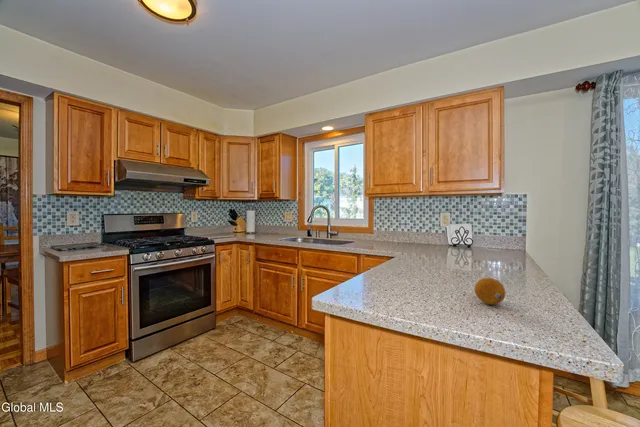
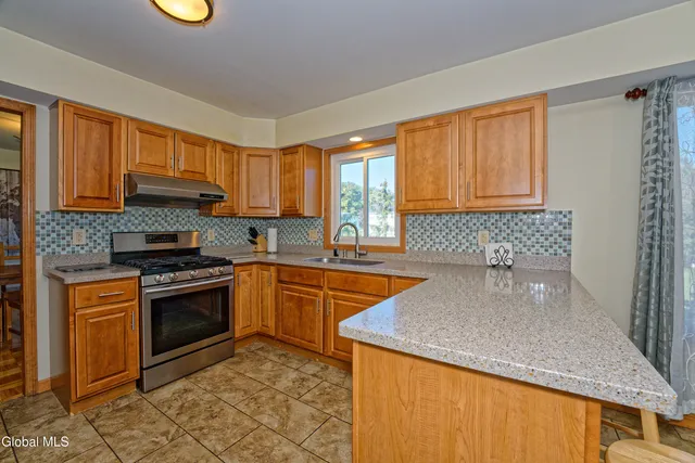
- fruit [473,277,506,305]
